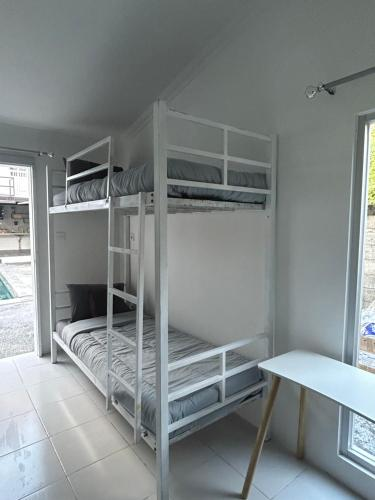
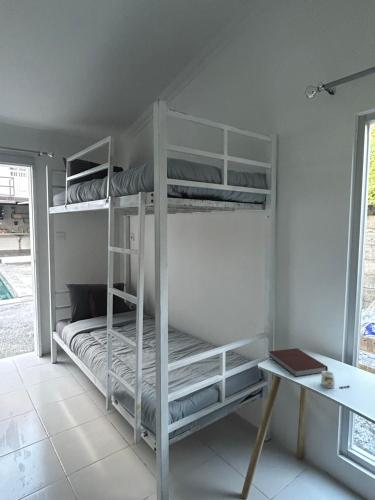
+ notebook [268,347,329,378]
+ mug [320,370,351,389]
